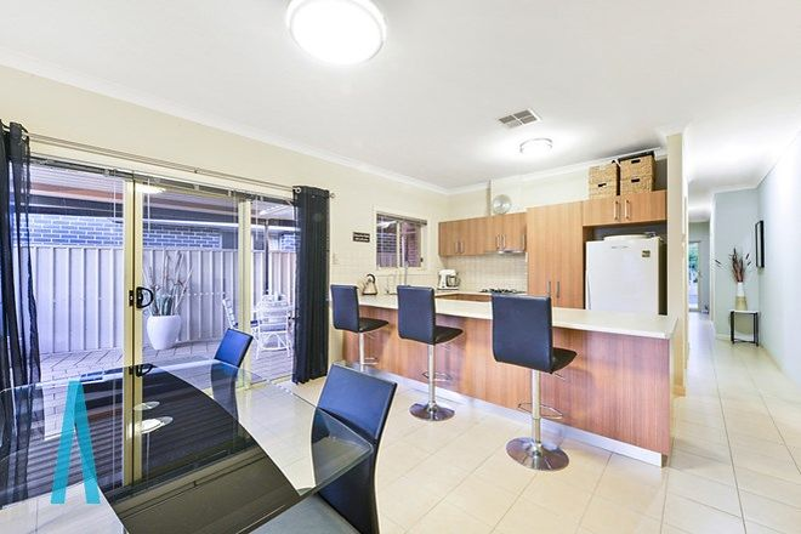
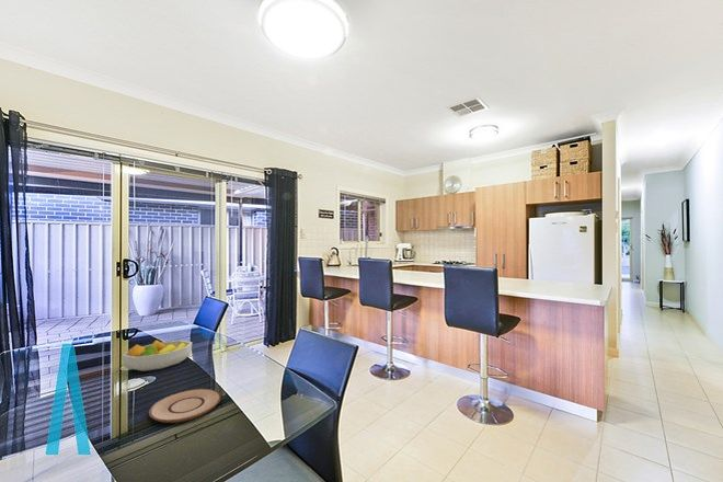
+ fruit bowl [122,340,194,372]
+ plate [148,388,222,424]
